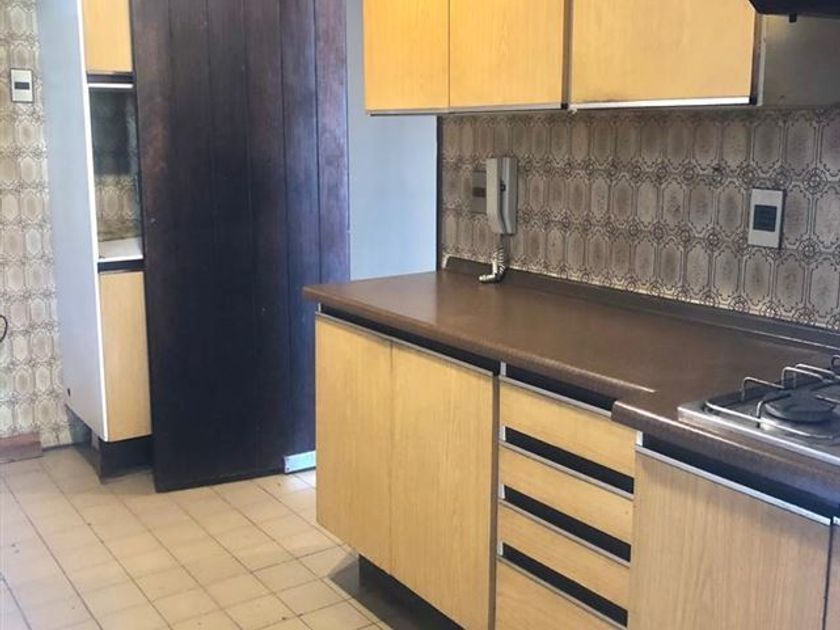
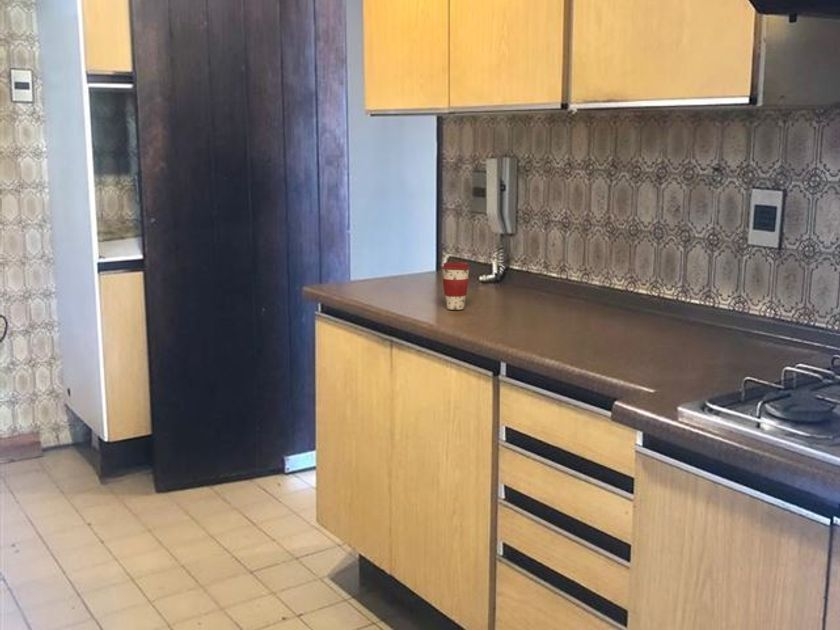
+ coffee cup [440,261,471,311]
